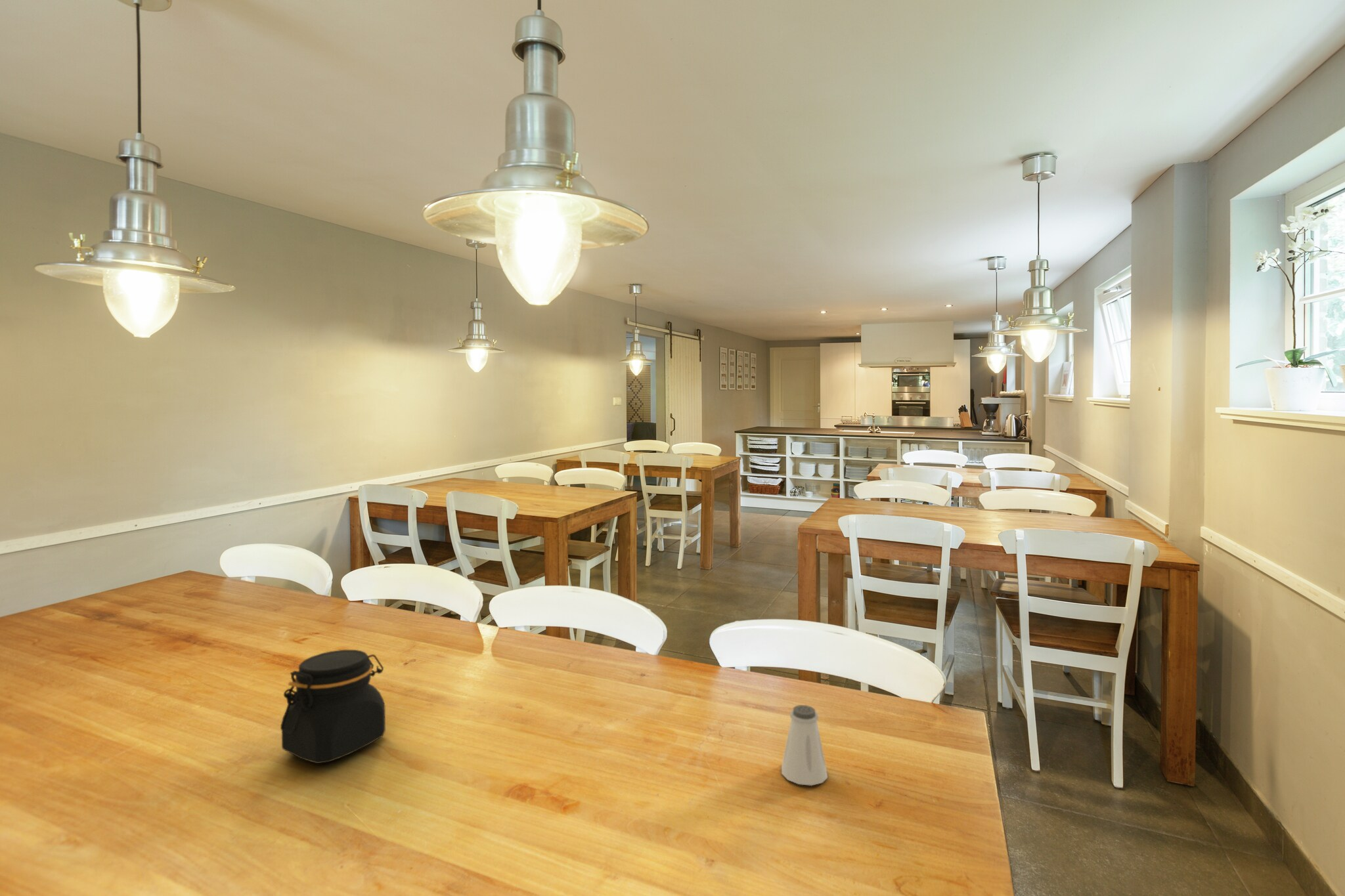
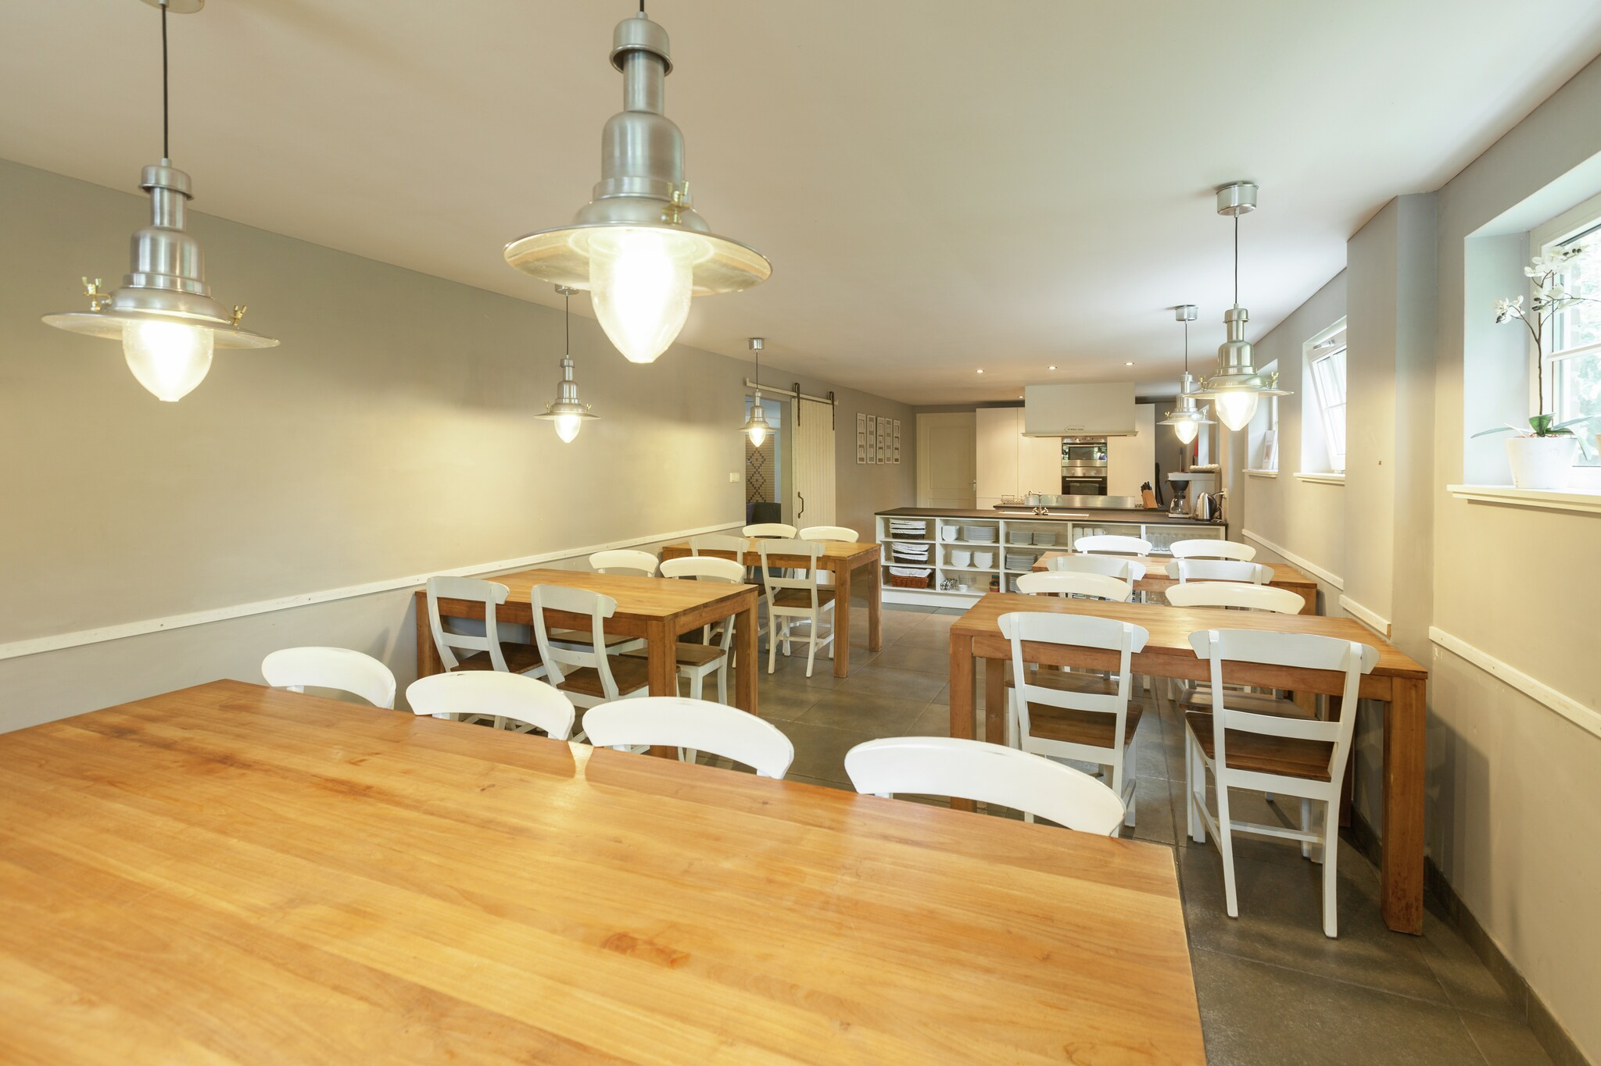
- jar [280,649,386,764]
- saltshaker [781,704,828,786]
